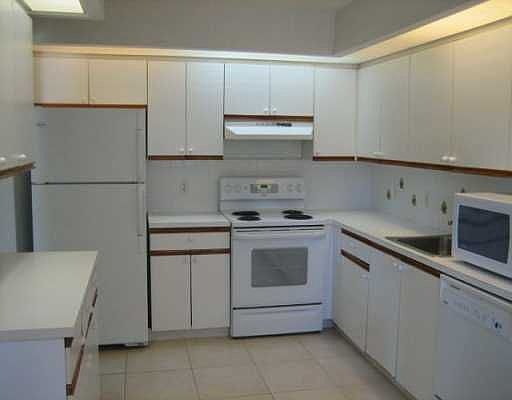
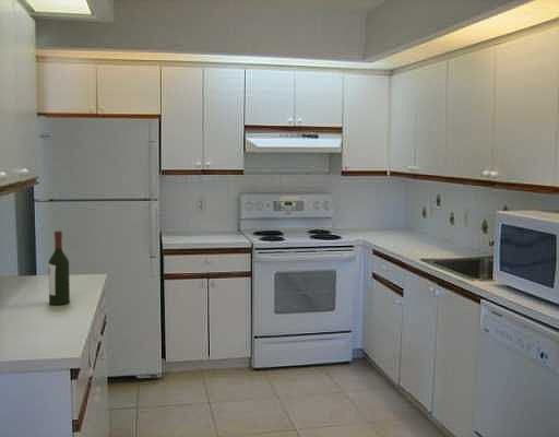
+ wine bottle [47,231,71,306]
